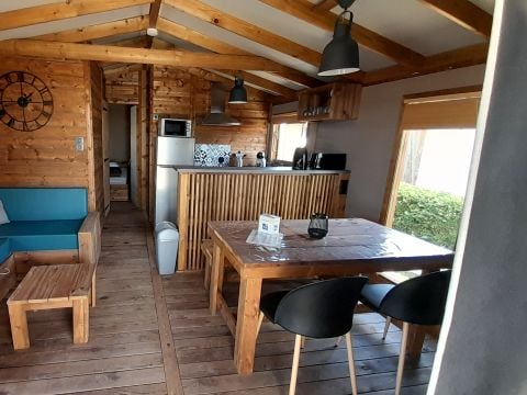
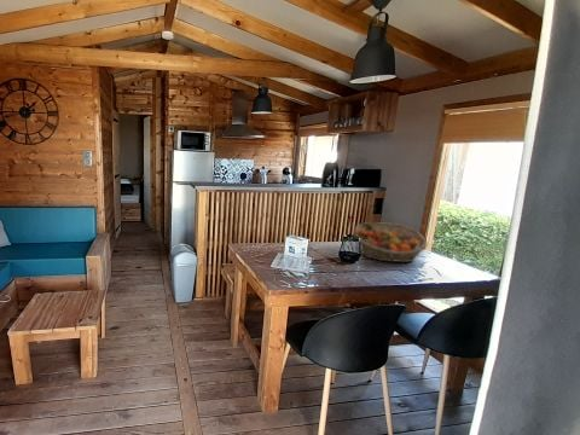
+ fruit basket [353,221,429,263]
